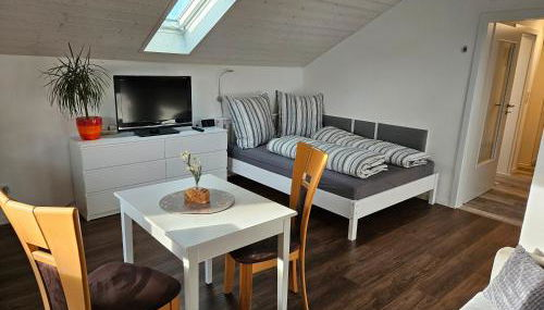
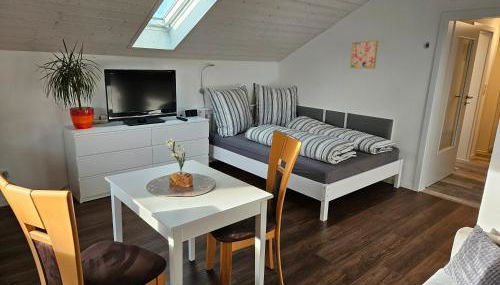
+ wall art [349,40,379,70]
